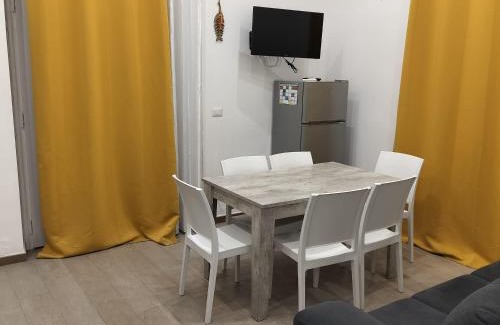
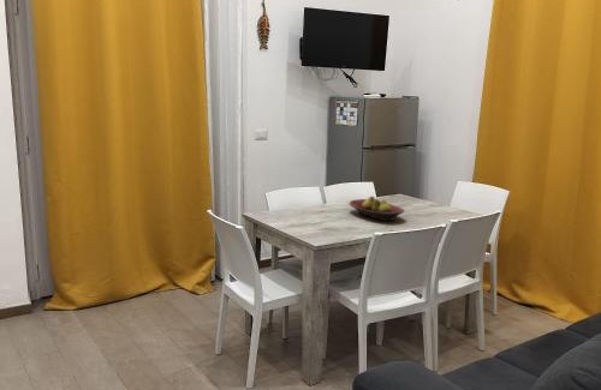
+ fruit bowl [347,194,406,222]
